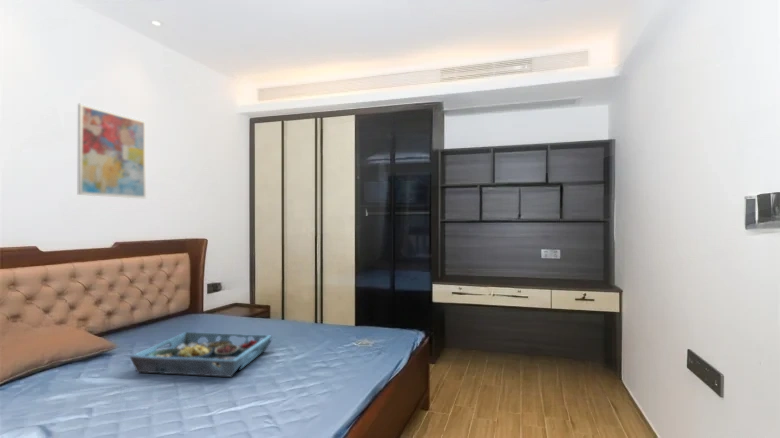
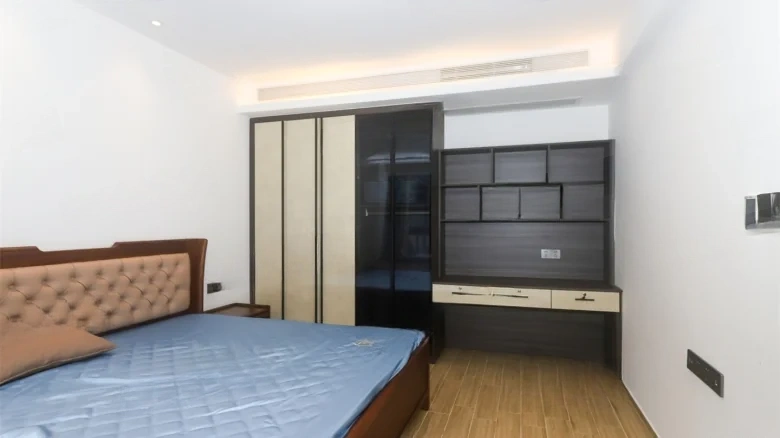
- wall art [77,103,147,199]
- serving tray [129,331,273,378]
